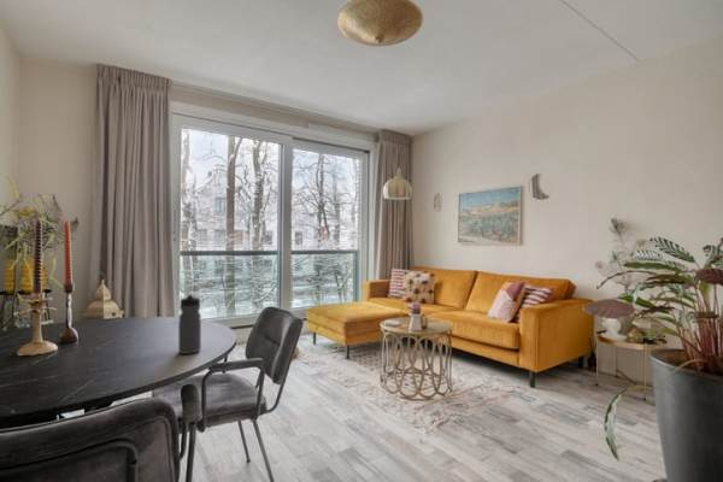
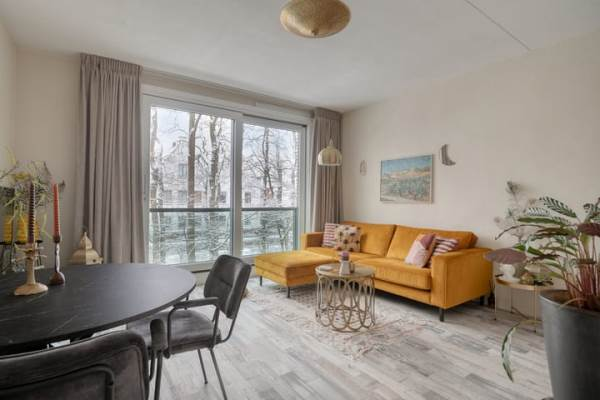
- water bottle [177,293,202,355]
